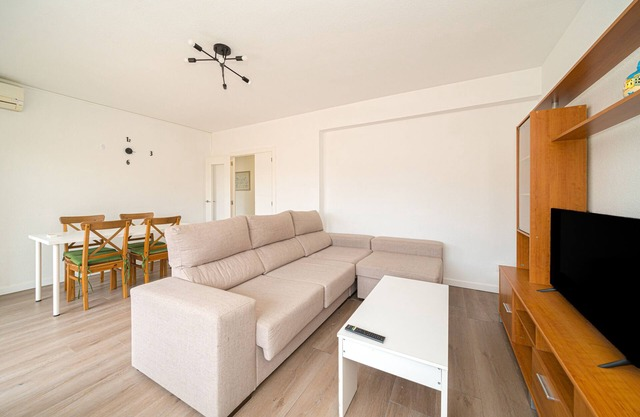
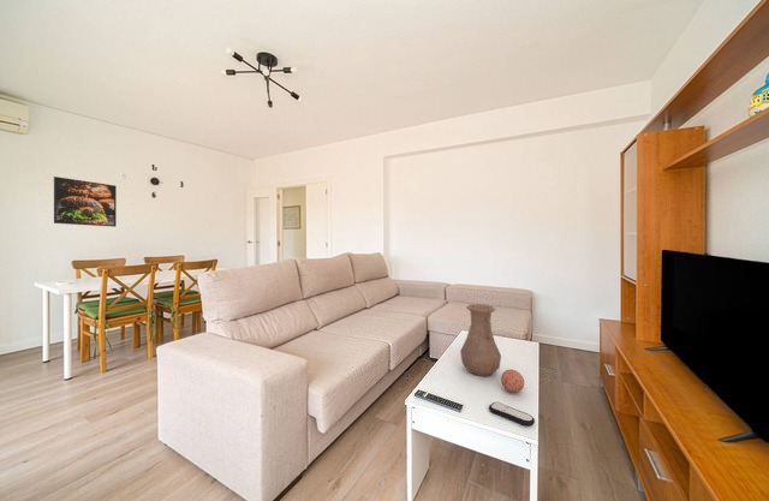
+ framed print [53,175,118,228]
+ vase [459,303,502,377]
+ remote control [488,401,536,428]
+ decorative ball [500,368,525,394]
